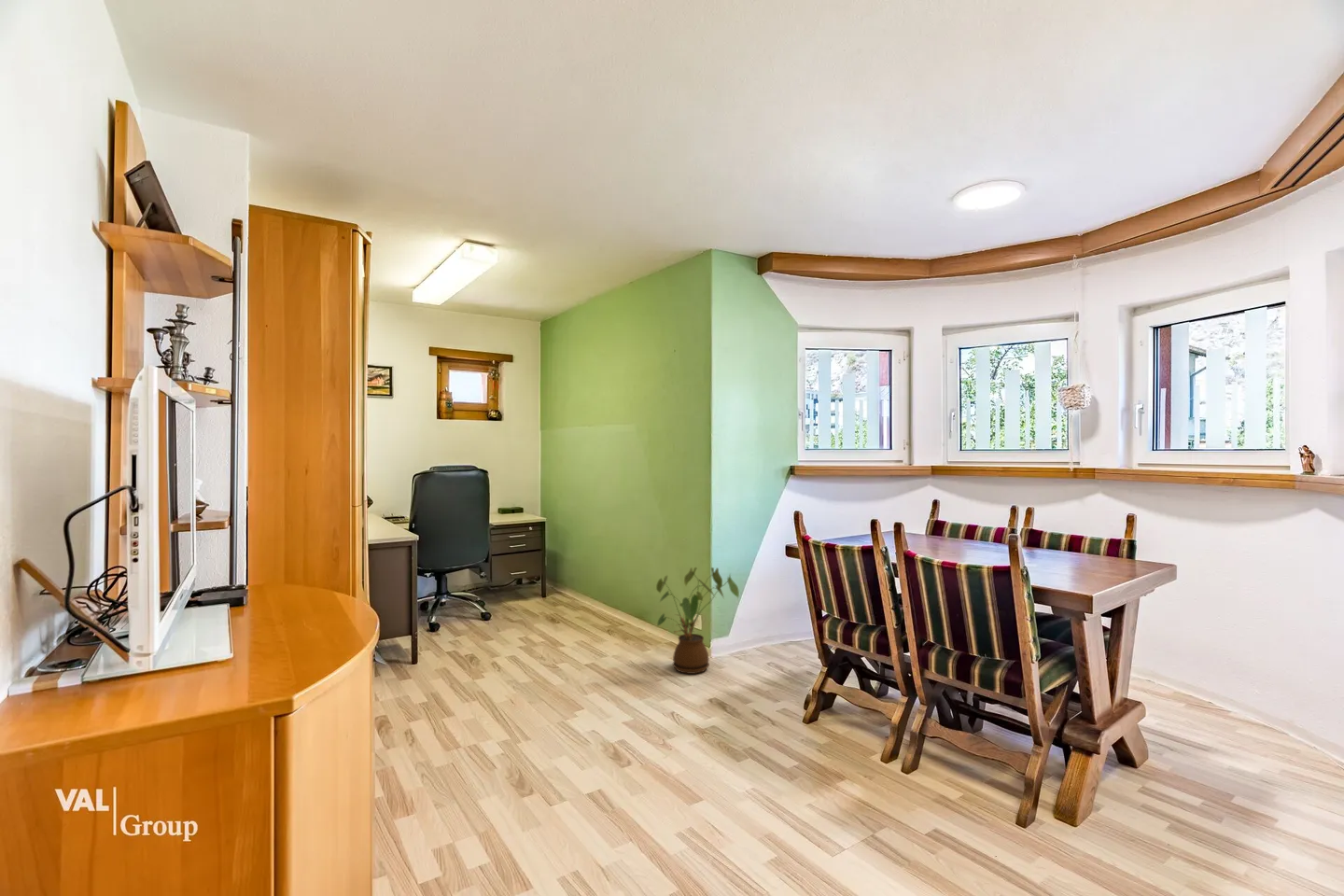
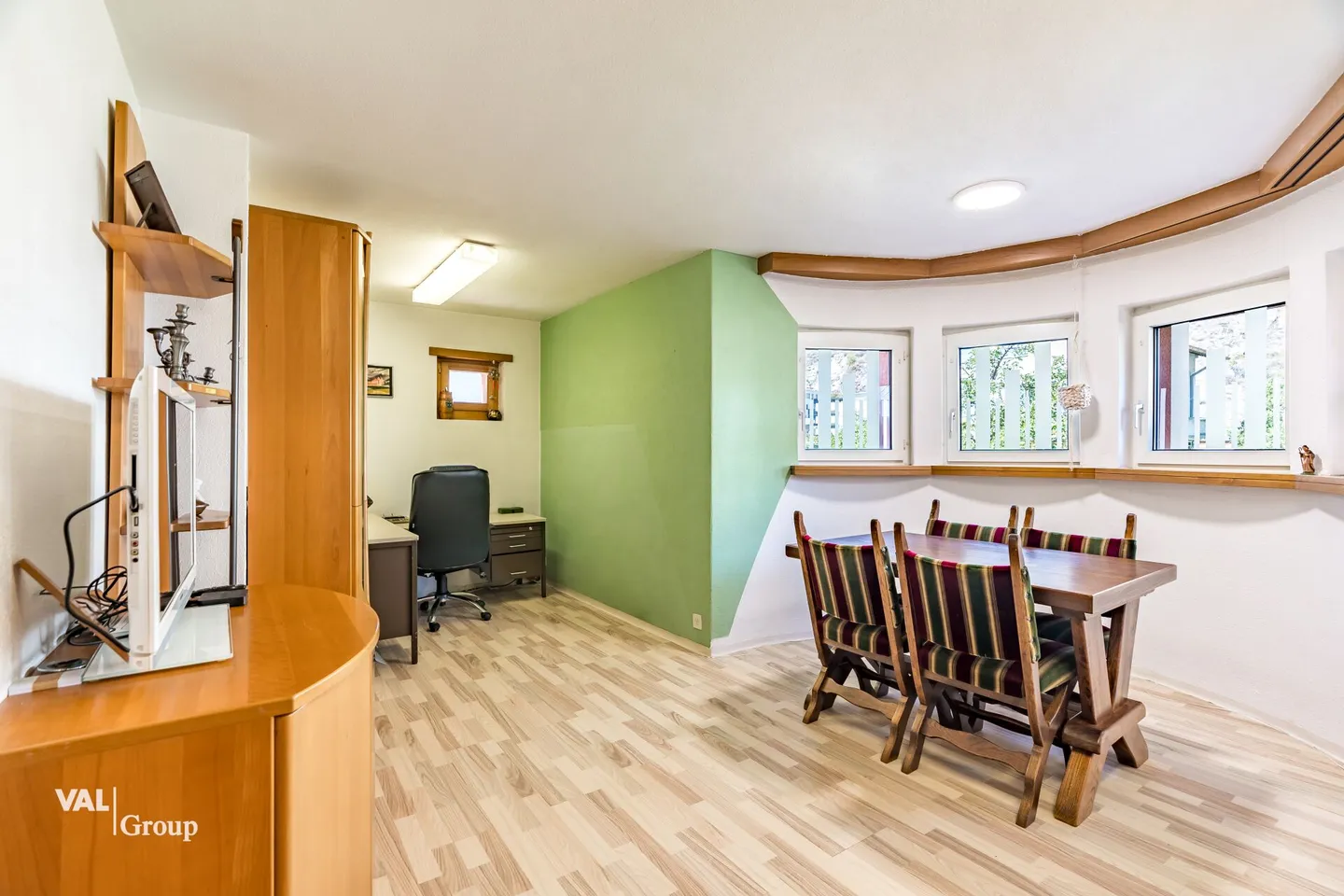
- house plant [655,567,740,675]
